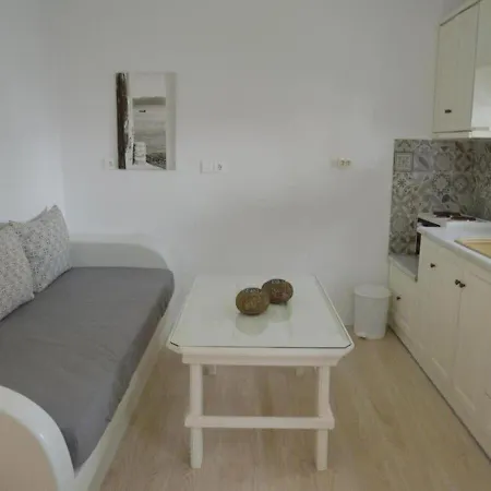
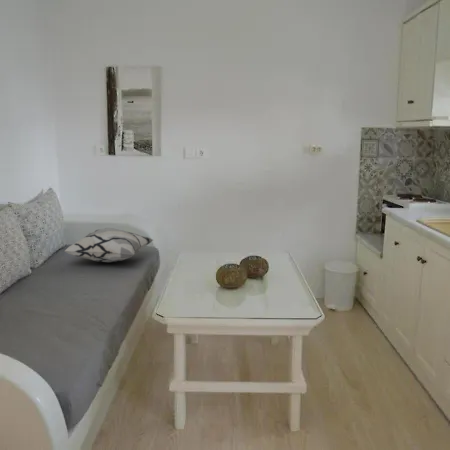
+ decorative pillow [64,227,154,264]
